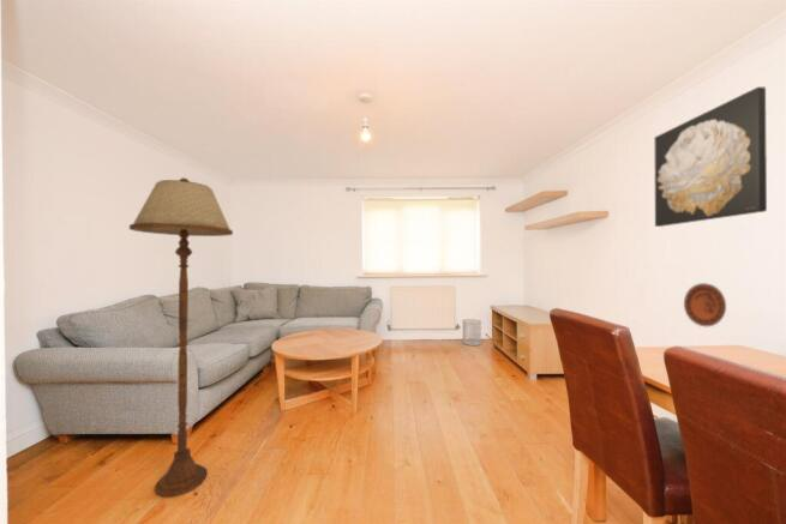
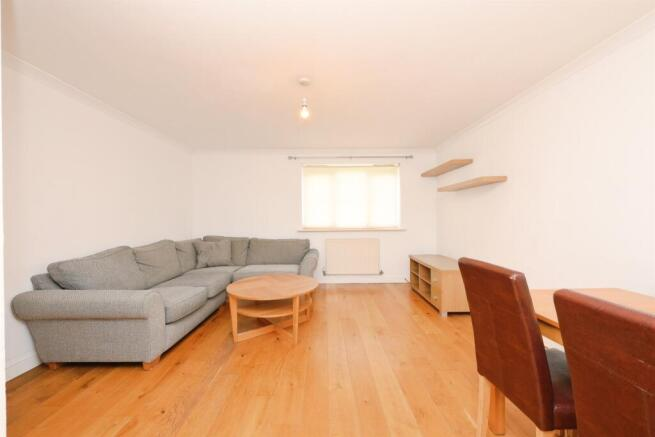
- floor lamp [128,176,234,498]
- wastebasket [461,318,482,347]
- wall art [653,85,768,228]
- decorative plate [683,282,727,327]
